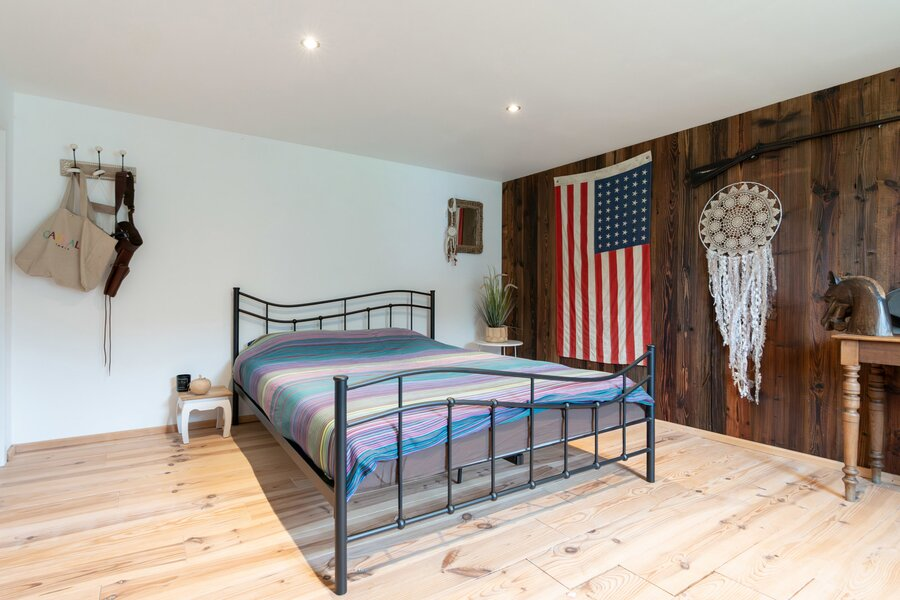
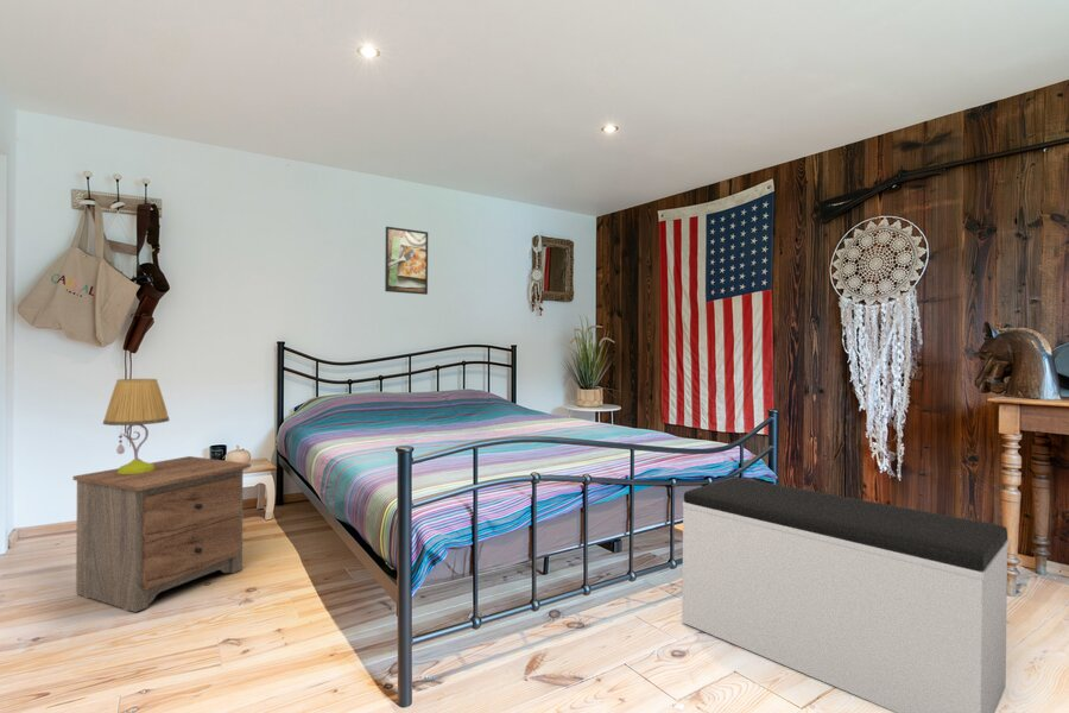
+ nightstand [71,455,252,613]
+ bench [681,477,1011,713]
+ table lamp [102,378,170,474]
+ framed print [384,226,429,296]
